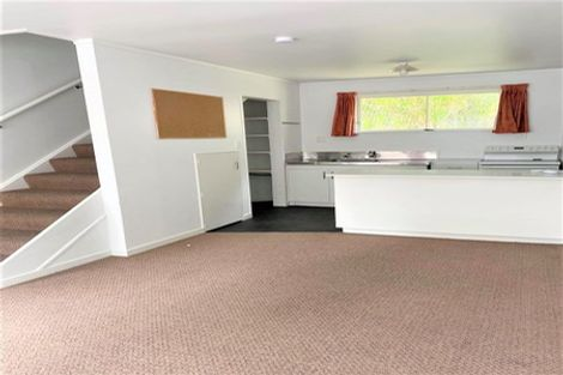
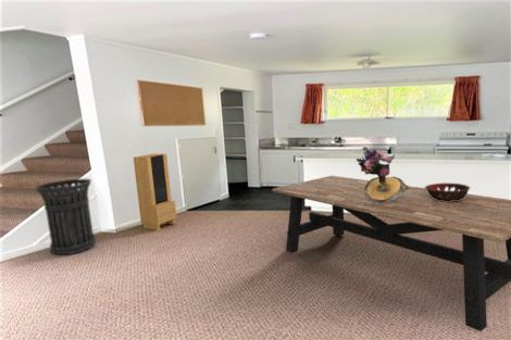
+ dining table [271,175,511,332]
+ storage cabinet [133,153,177,231]
+ decorative bowl [424,182,471,202]
+ trash can [35,178,97,255]
+ bouquet [356,146,410,203]
